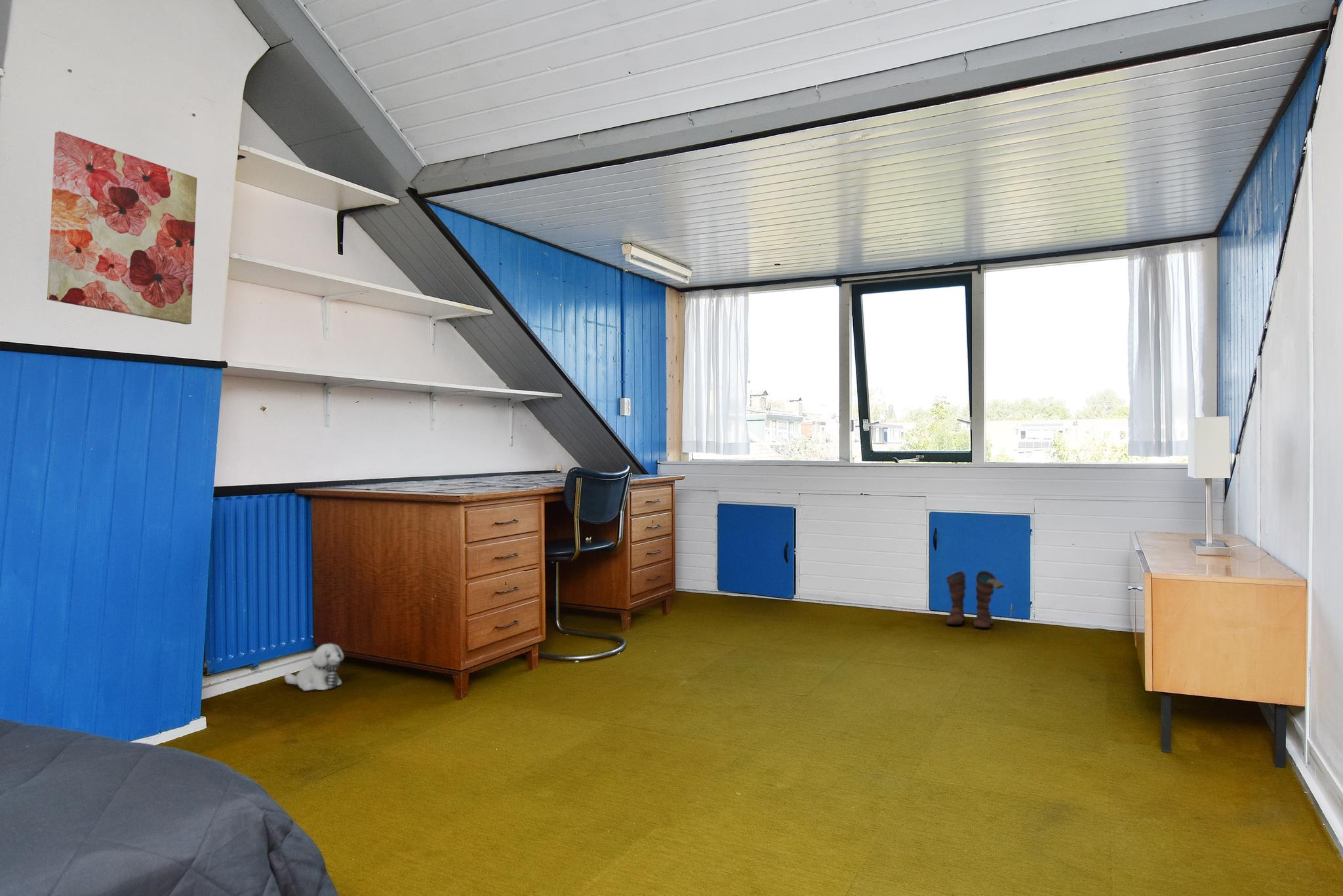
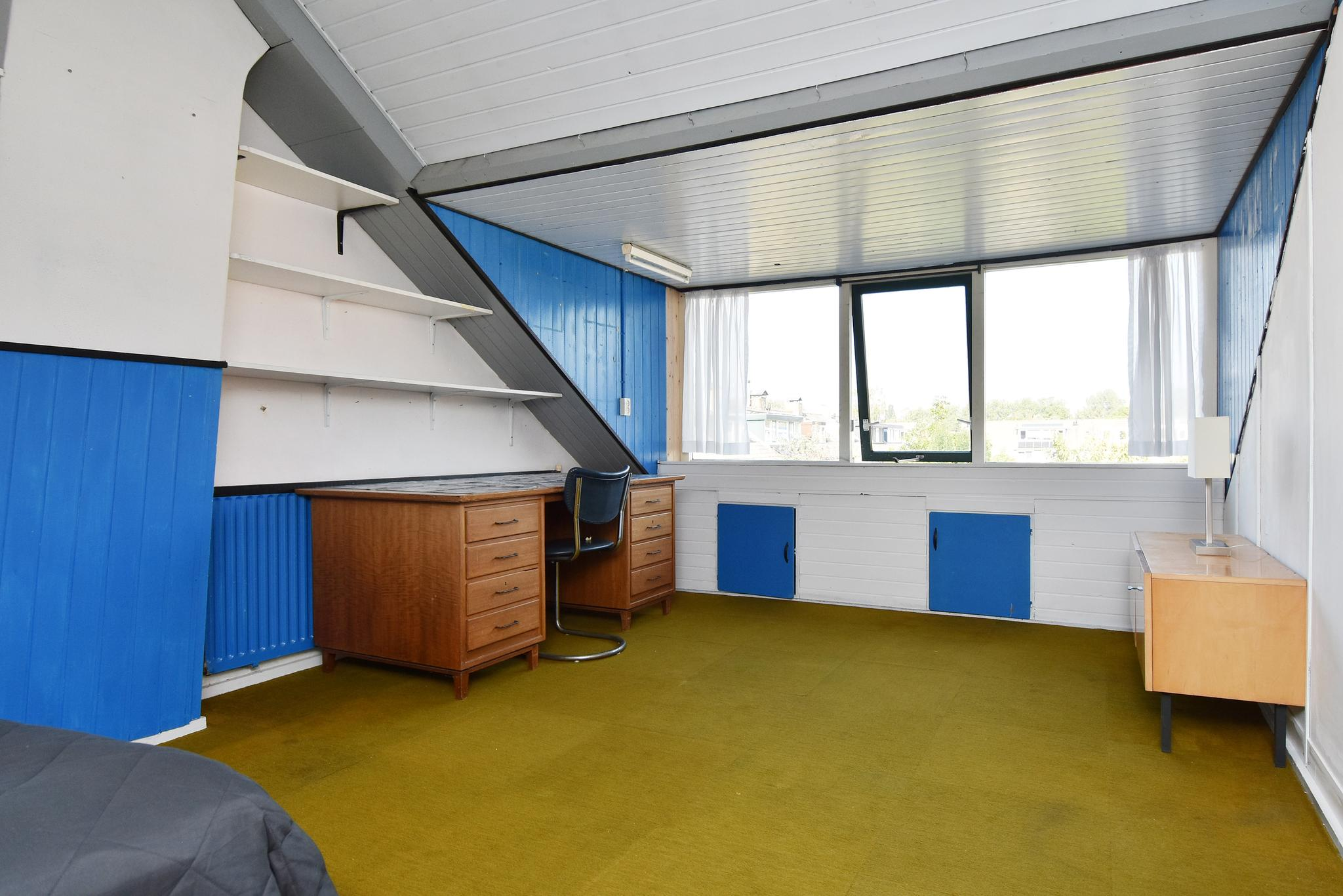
- wall art [47,130,197,325]
- plush toy [284,643,344,691]
- boots [946,570,1007,629]
